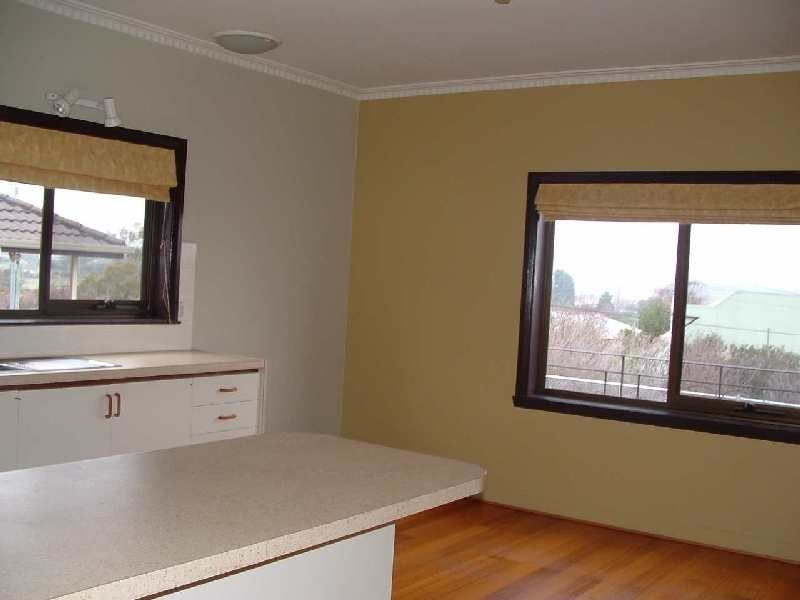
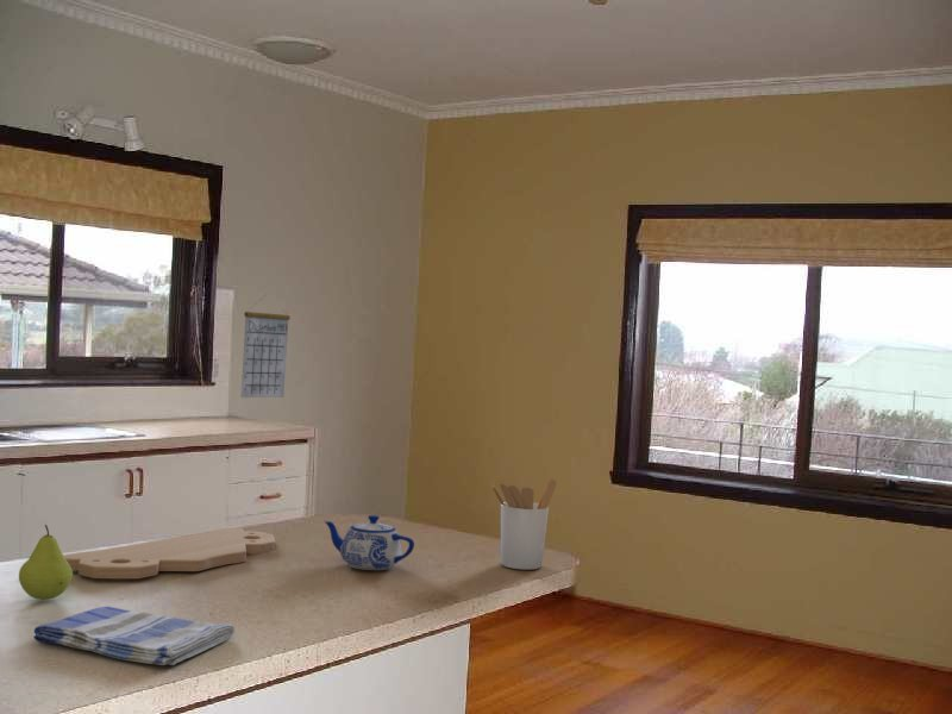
+ dish towel [32,606,236,666]
+ utensil holder [491,477,557,571]
+ cutting board [63,527,276,580]
+ teapot [324,514,415,571]
+ fruit [18,524,74,601]
+ calendar [240,295,292,399]
